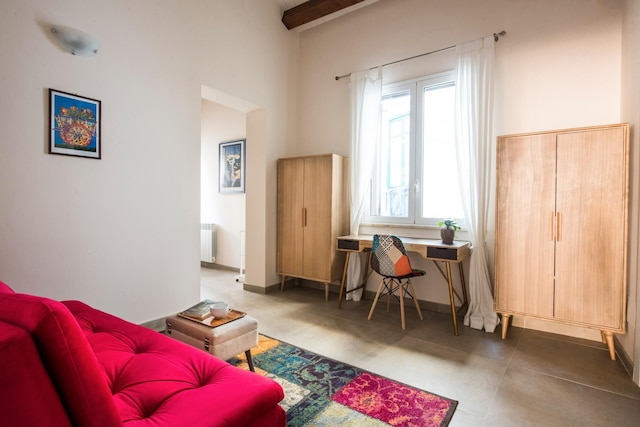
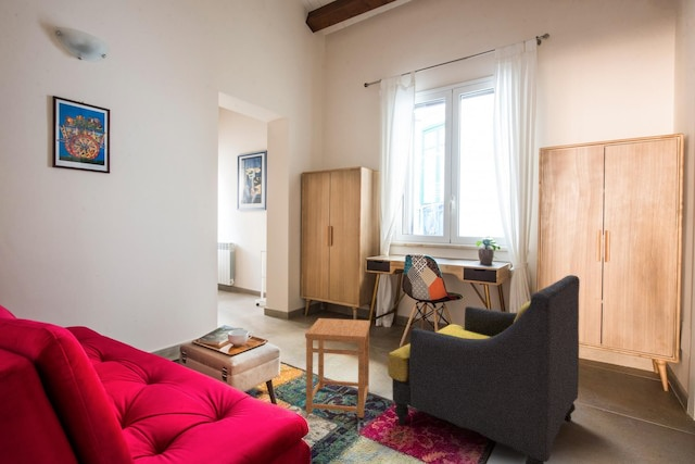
+ armchair [387,274,581,464]
+ side table [304,317,371,418]
